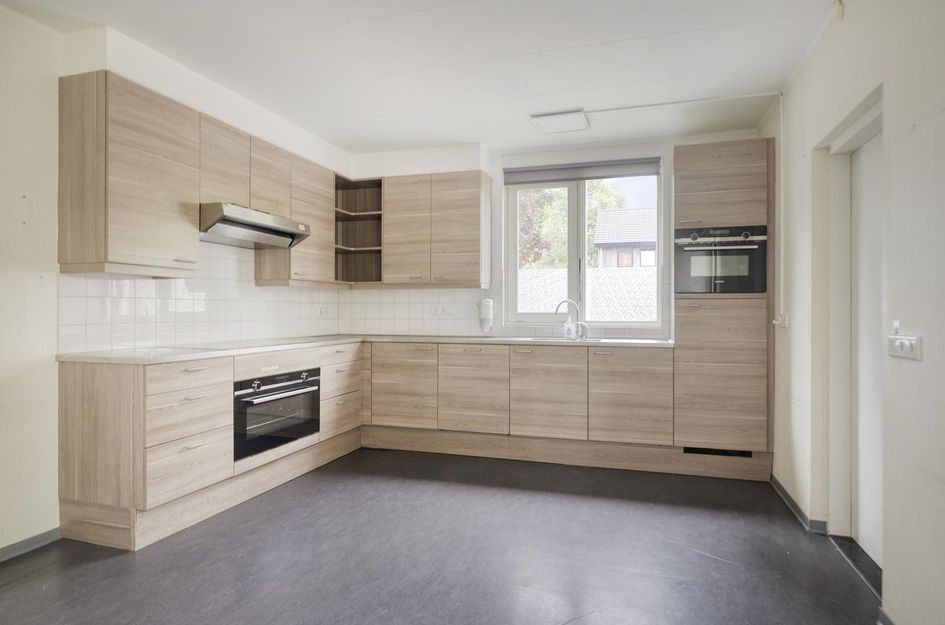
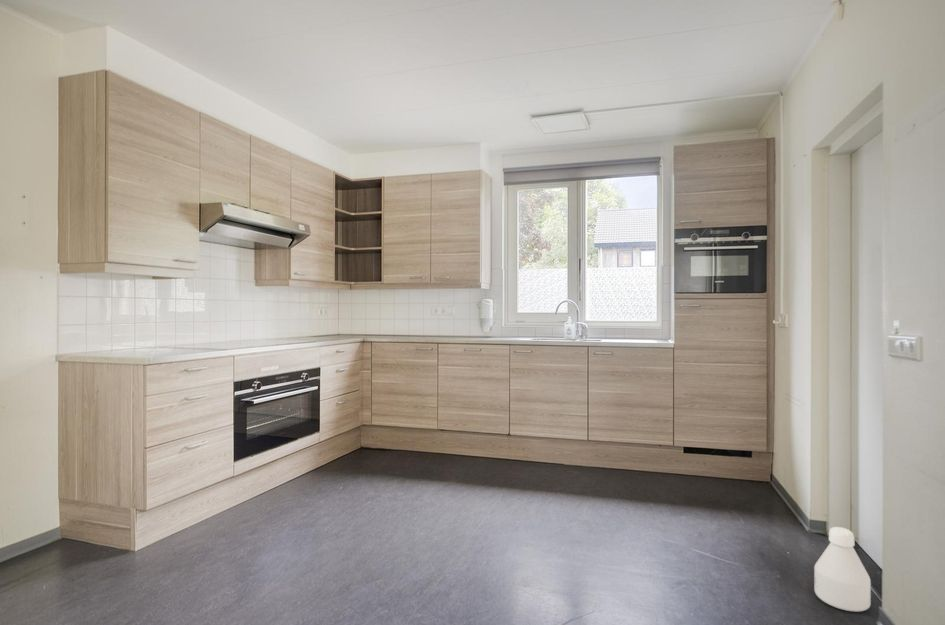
+ bottle [813,526,872,613]
